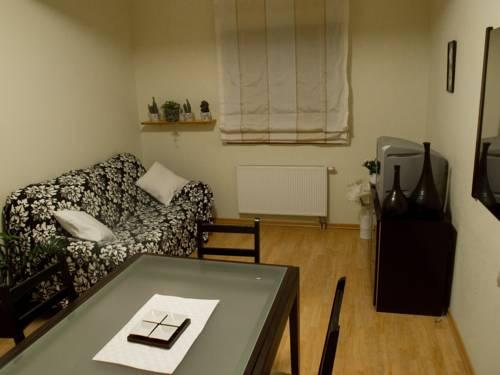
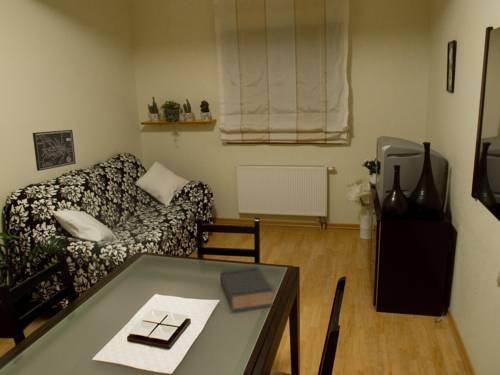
+ wall art [32,129,77,172]
+ book [219,267,274,312]
